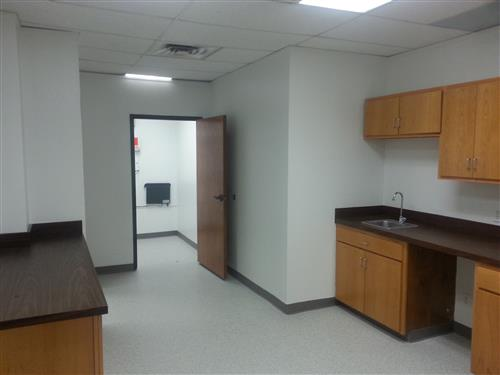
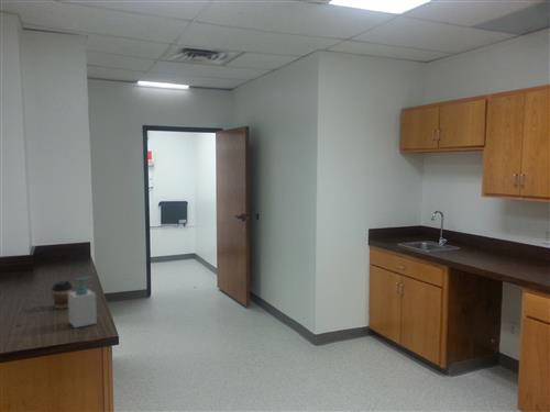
+ soap bottle [67,276,98,329]
+ coffee cup [51,279,75,310]
